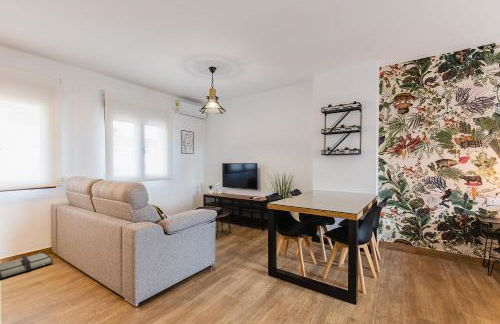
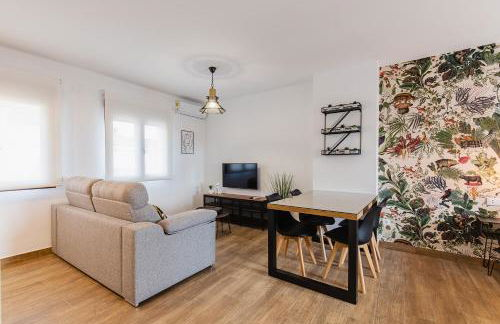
- tool roll [0,252,54,280]
